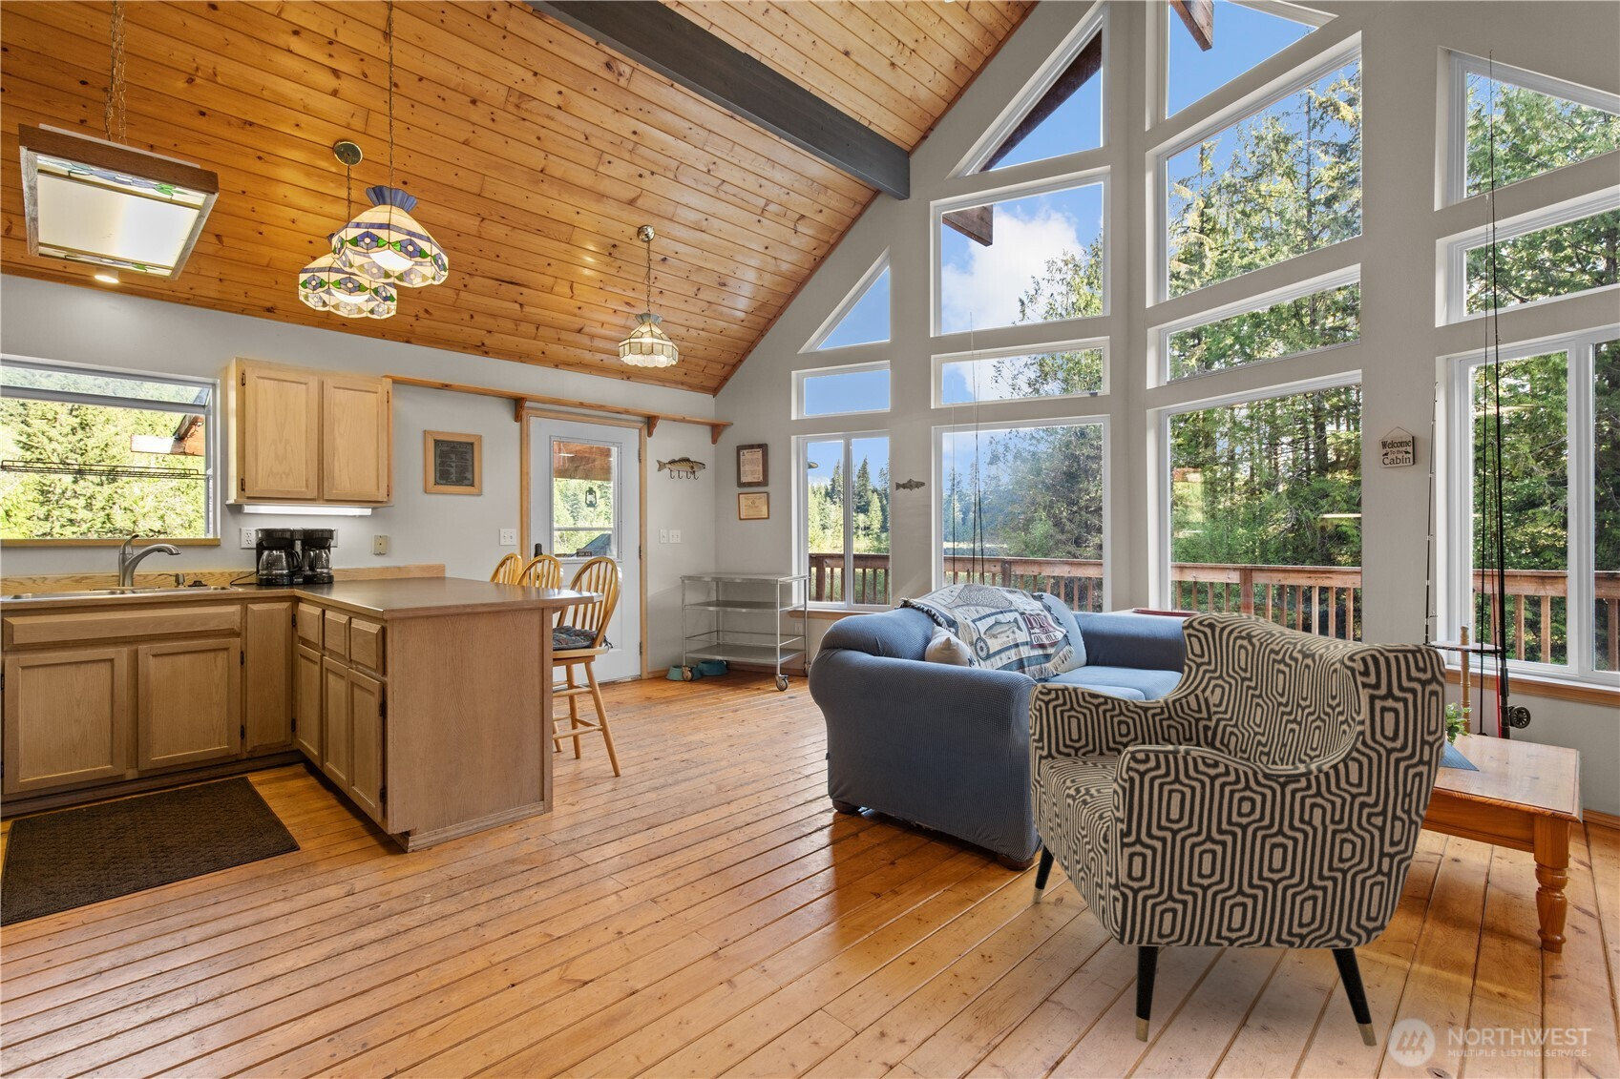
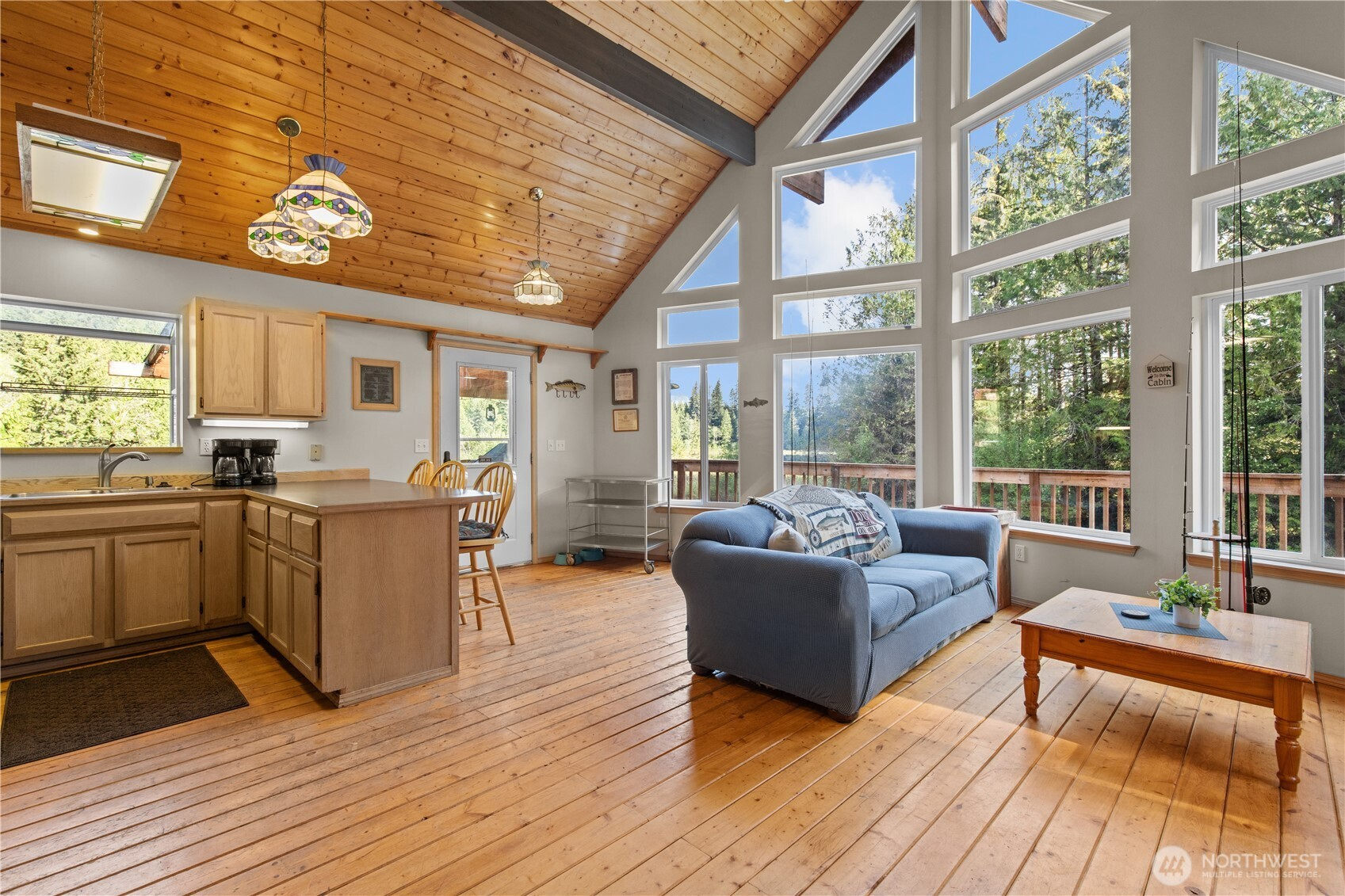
- armchair [1029,612,1448,1048]
